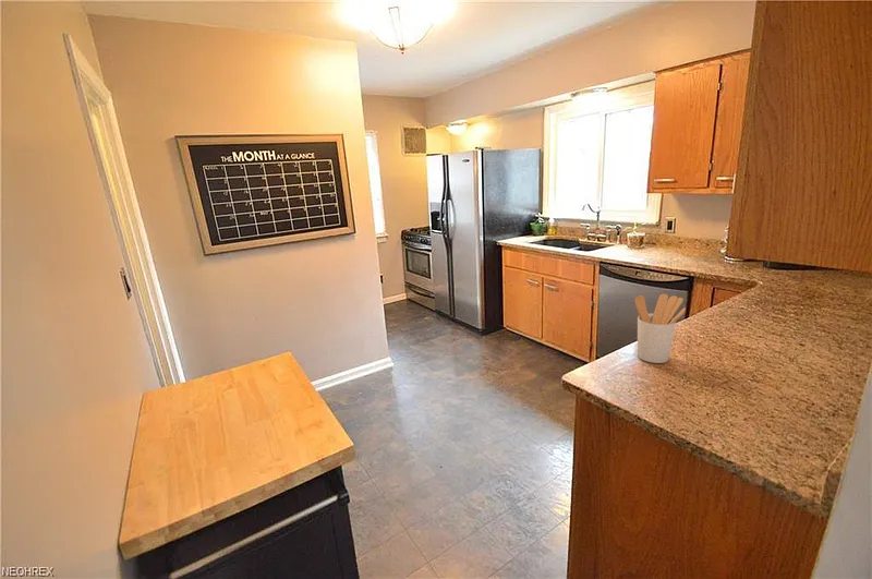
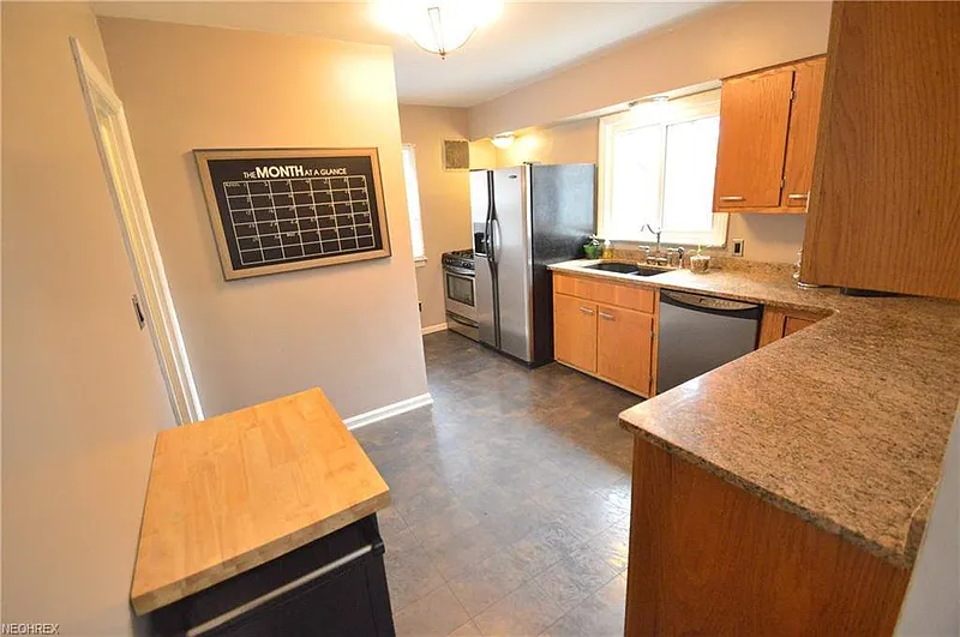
- utensil holder [633,293,687,364]
